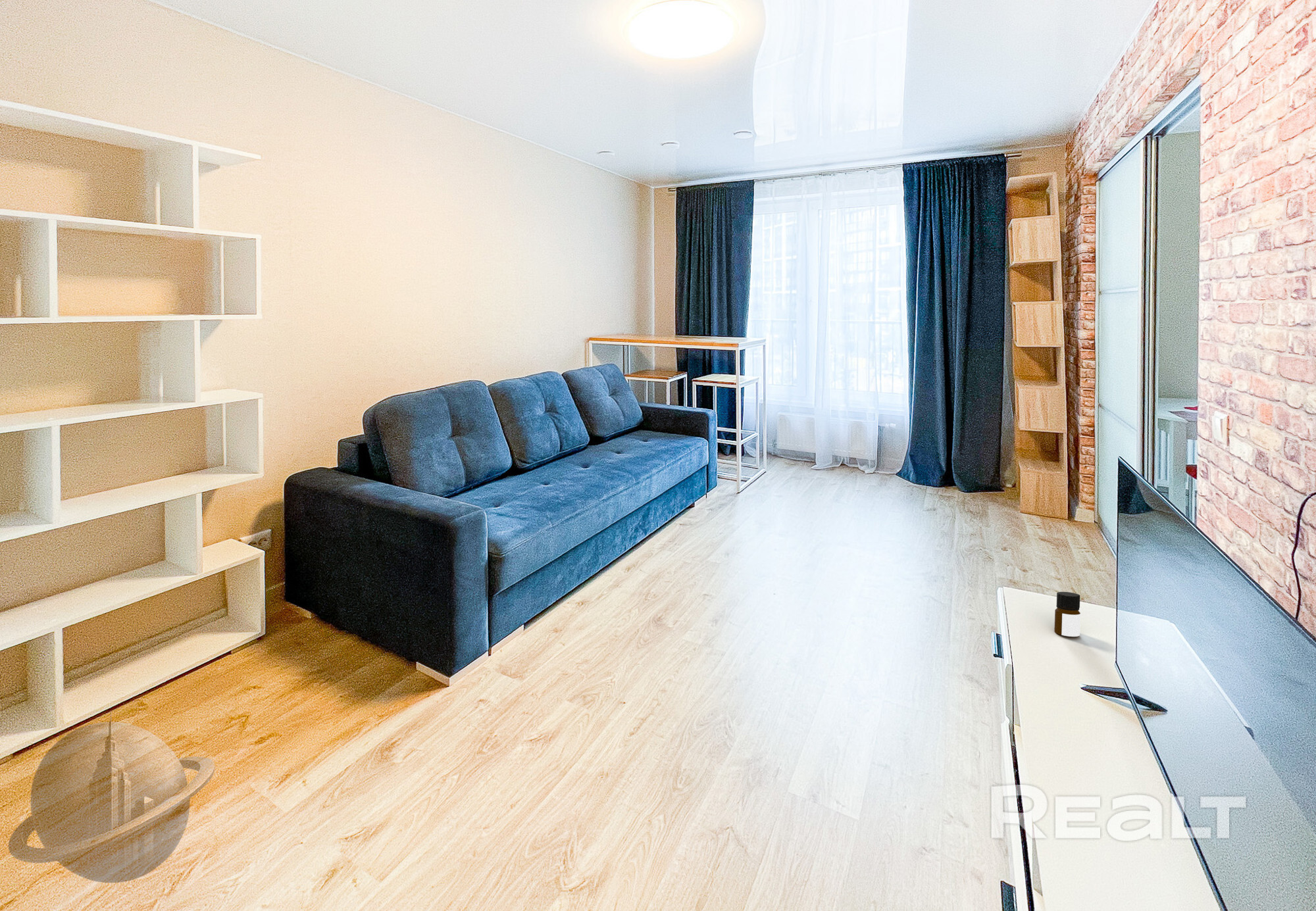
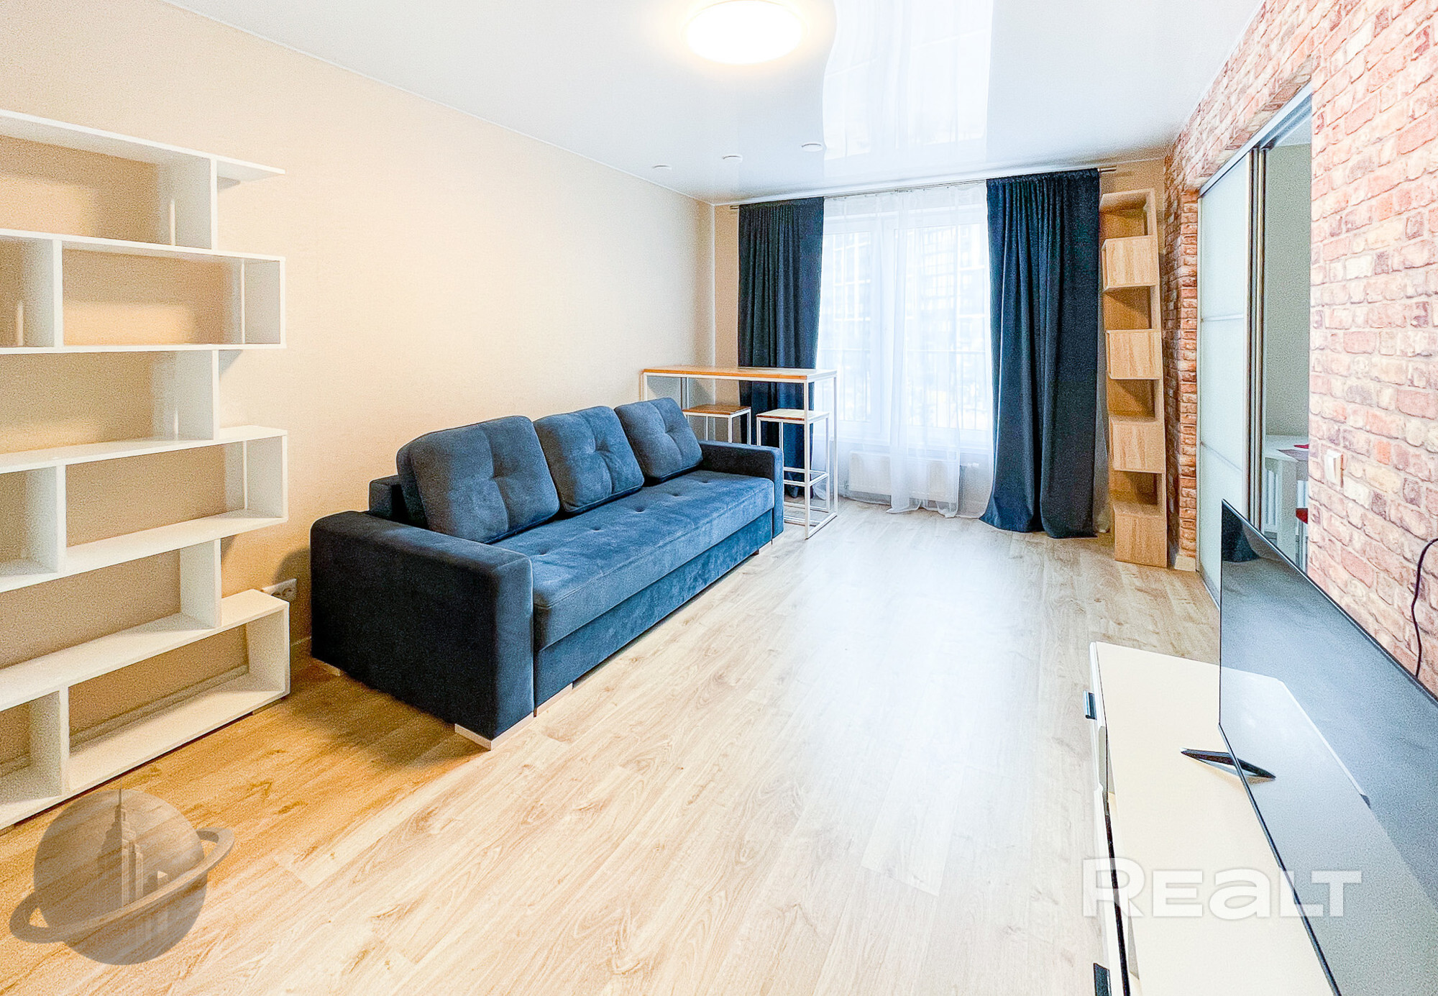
- bottle [1053,591,1081,637]
